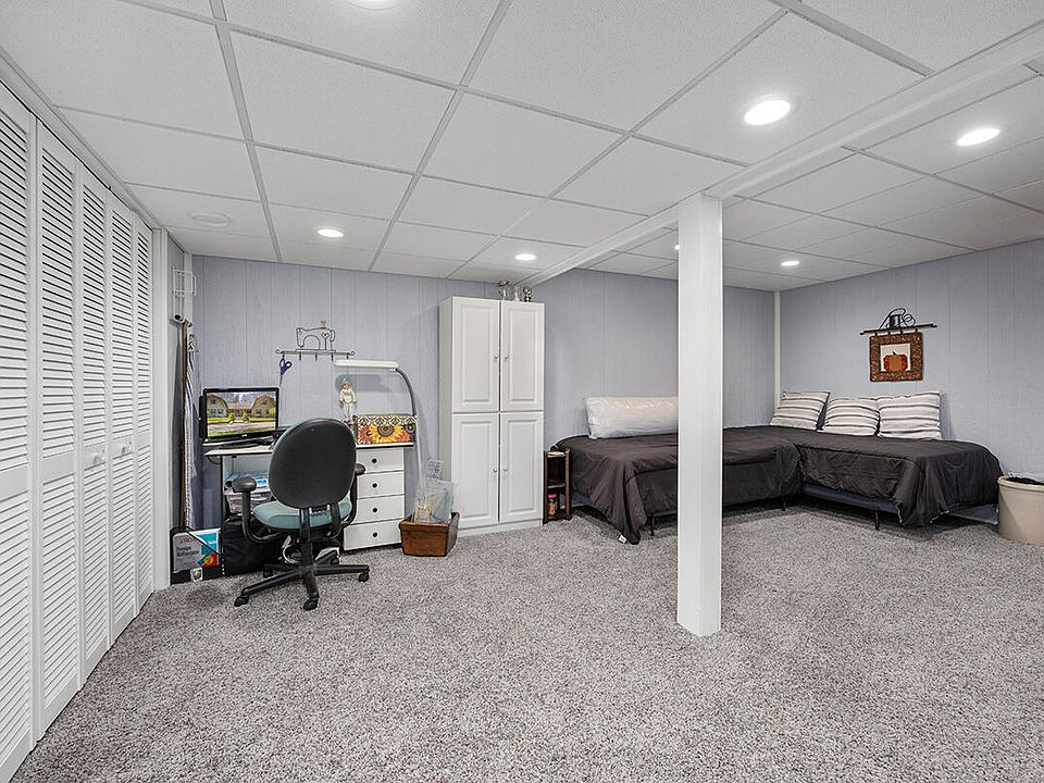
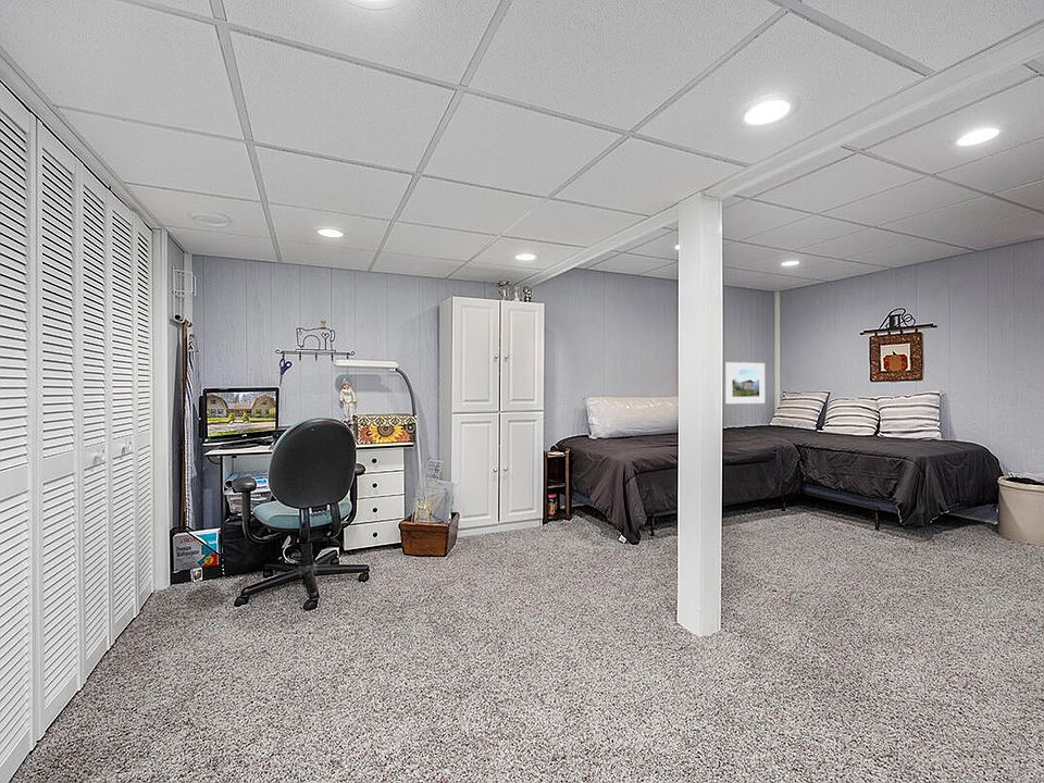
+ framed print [724,361,766,405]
